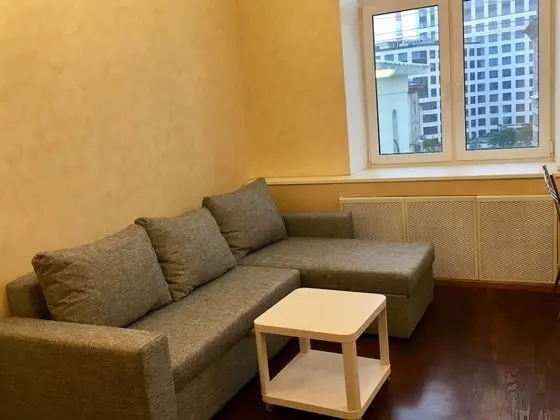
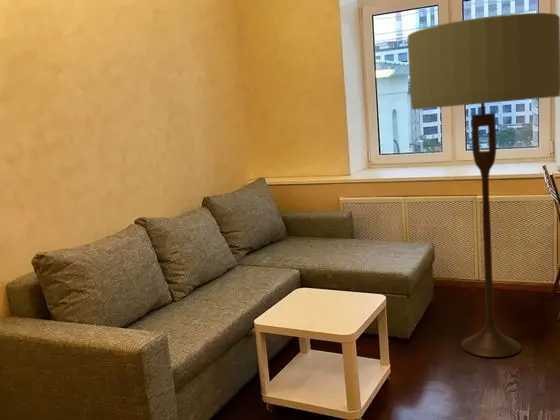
+ floor lamp [407,12,560,358]
